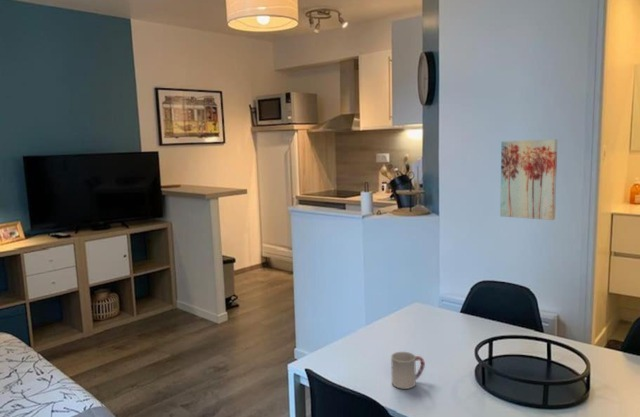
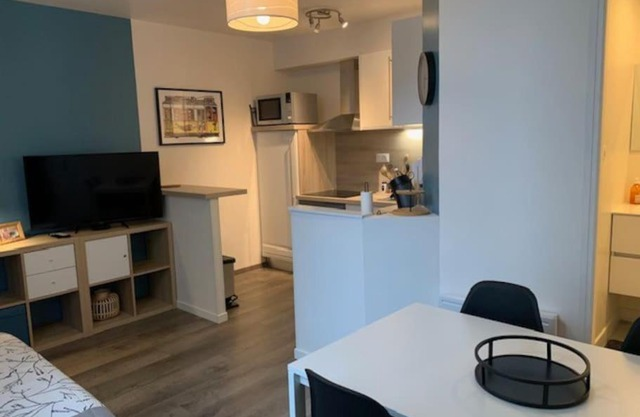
- wall art [499,138,558,221]
- cup [390,351,426,390]
